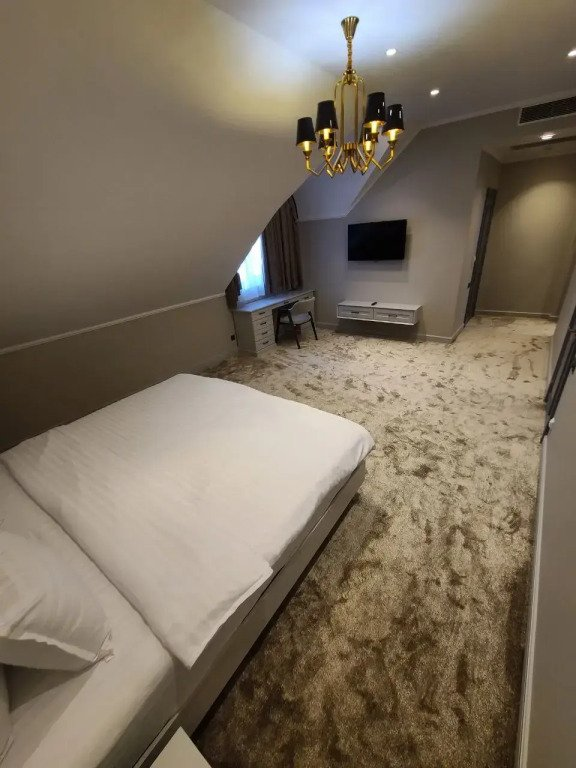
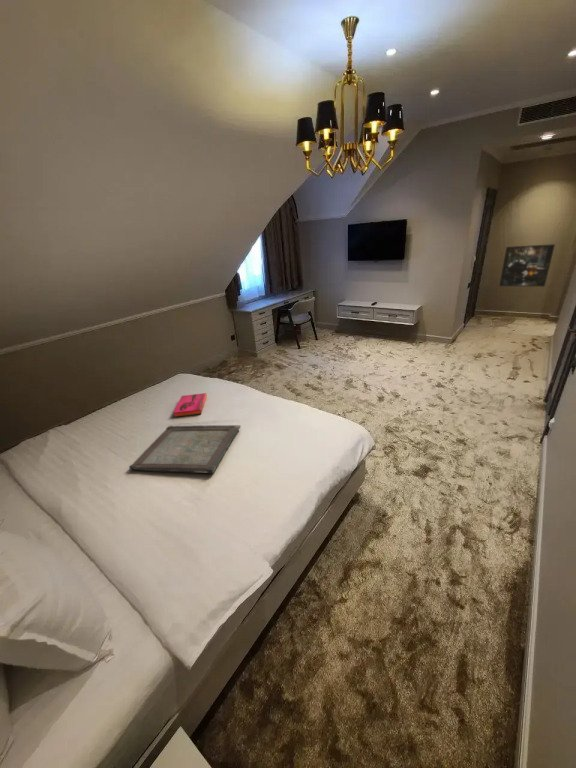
+ serving tray [128,424,242,474]
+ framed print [498,243,556,288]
+ hardback book [172,392,208,418]
